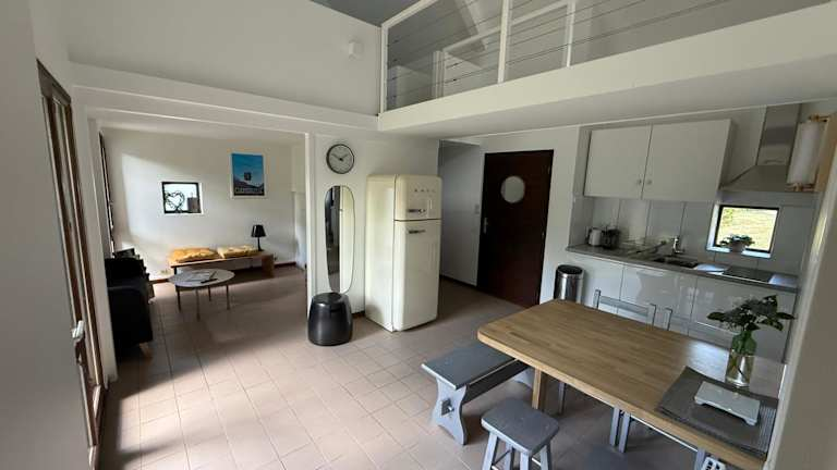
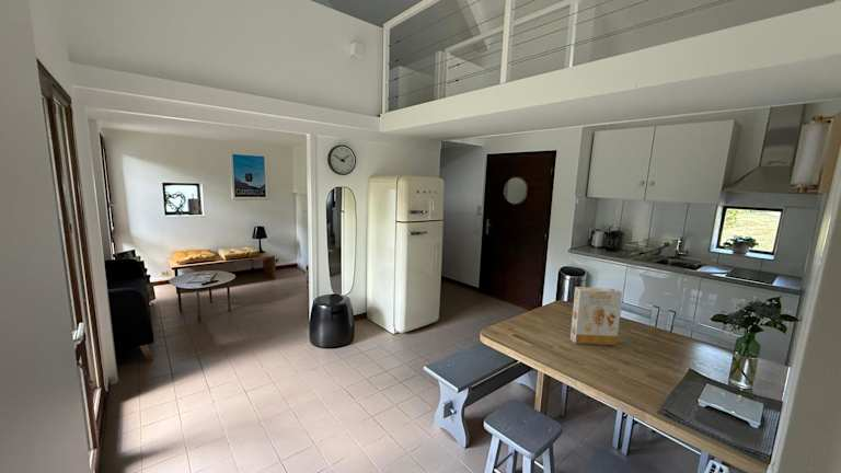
+ cereal box [569,286,623,346]
